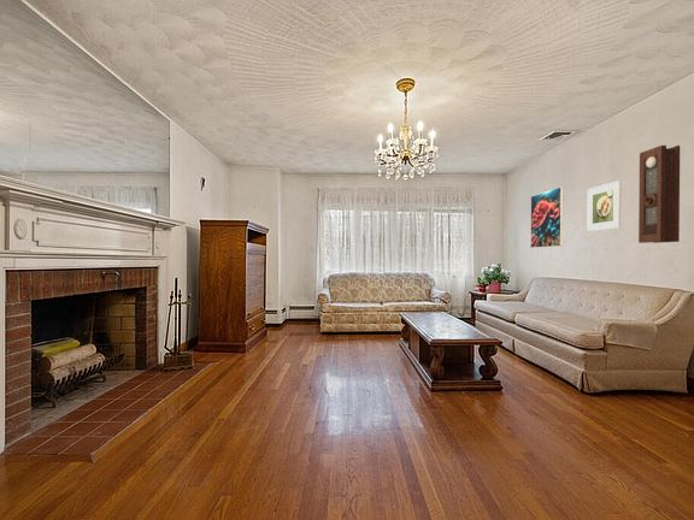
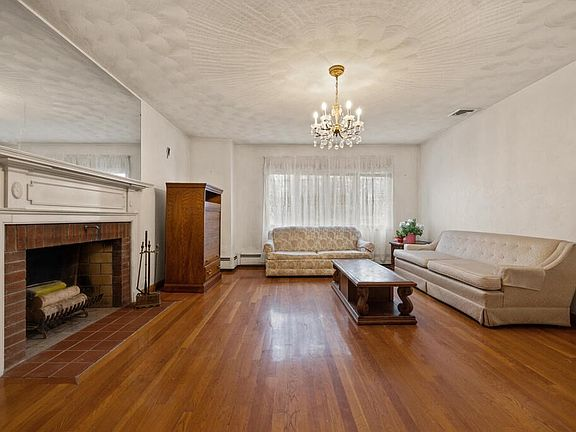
- pendulum clock [637,144,681,244]
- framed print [529,185,564,249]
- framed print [587,179,622,232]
